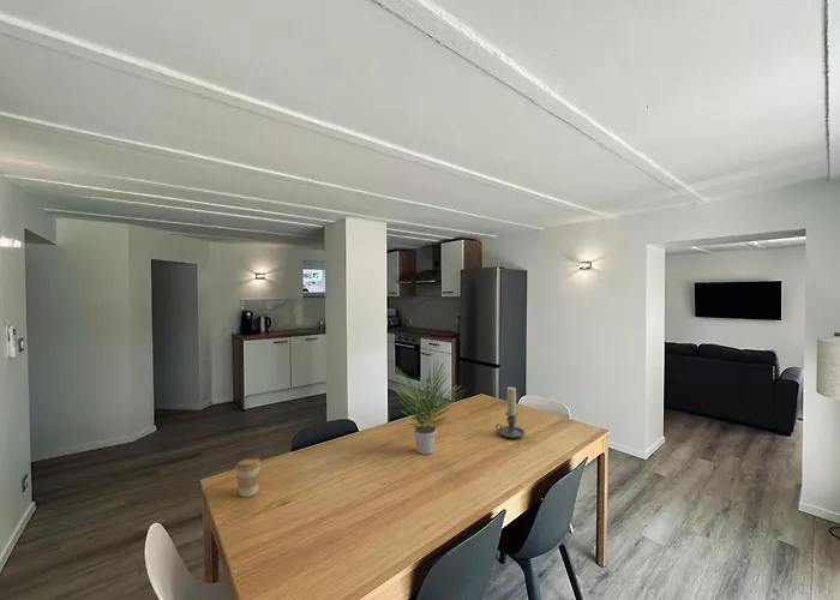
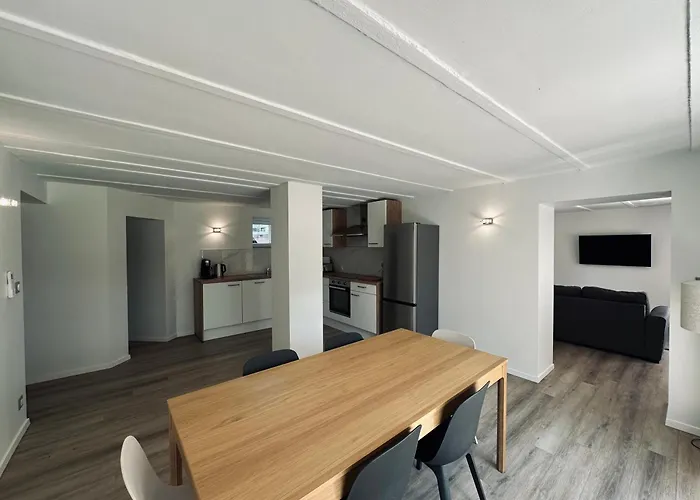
- potted plant [389,359,467,456]
- coffee cup [234,457,263,498]
- candle holder [494,386,527,439]
